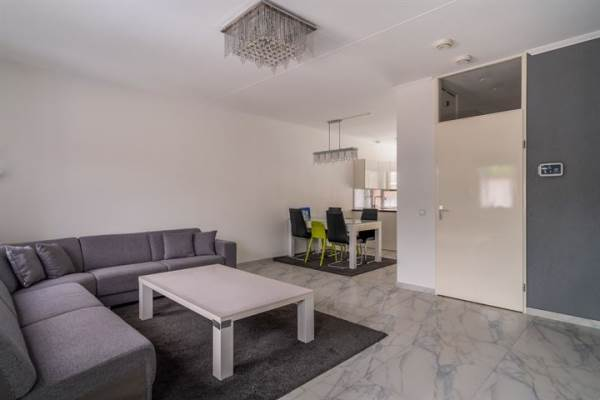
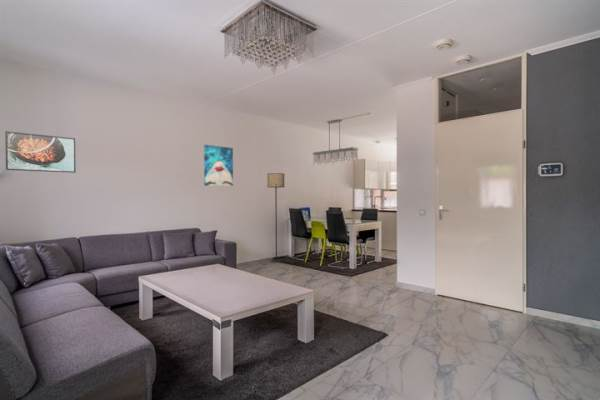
+ wall art [203,144,234,187]
+ floor lamp [266,172,285,263]
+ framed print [4,130,77,174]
